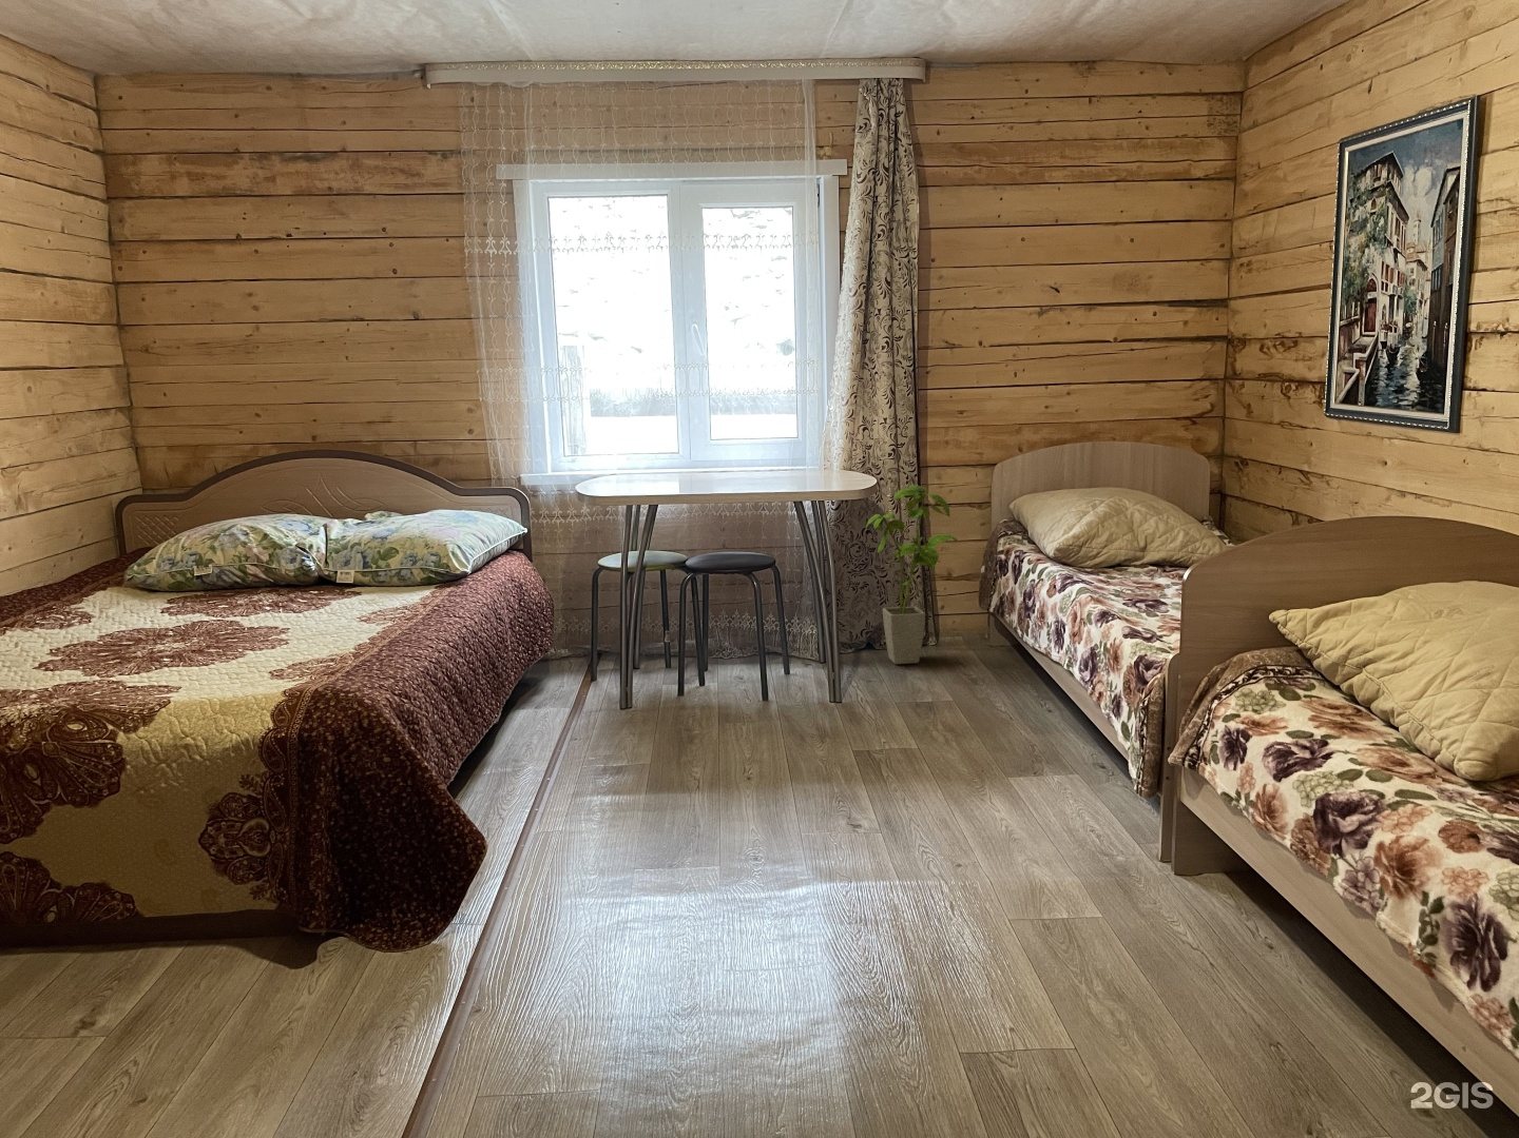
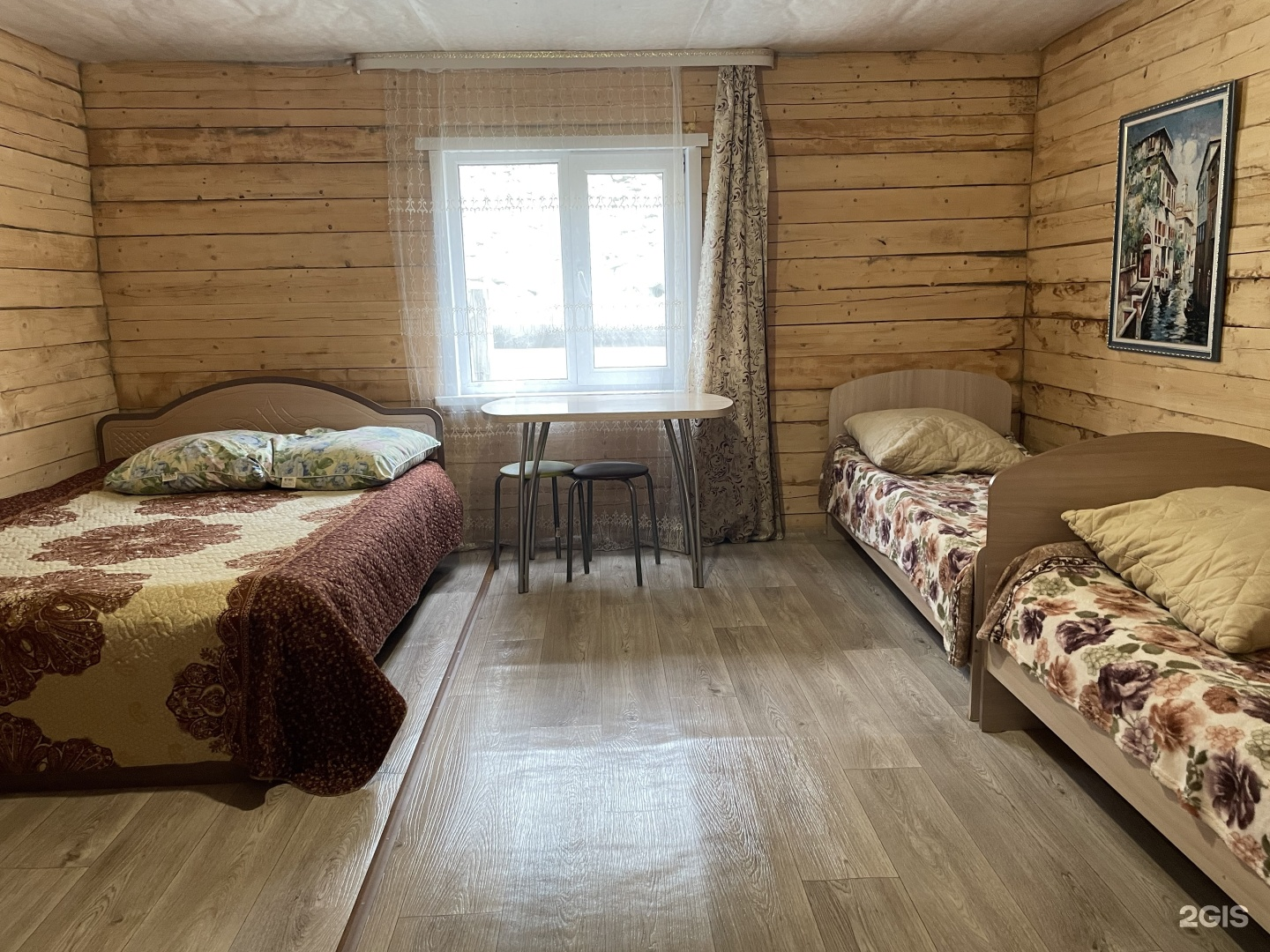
- house plant [864,484,959,665]
